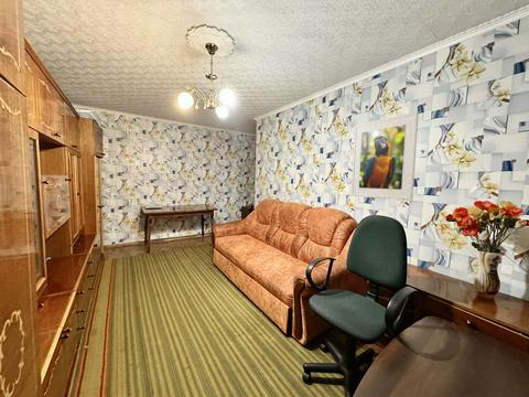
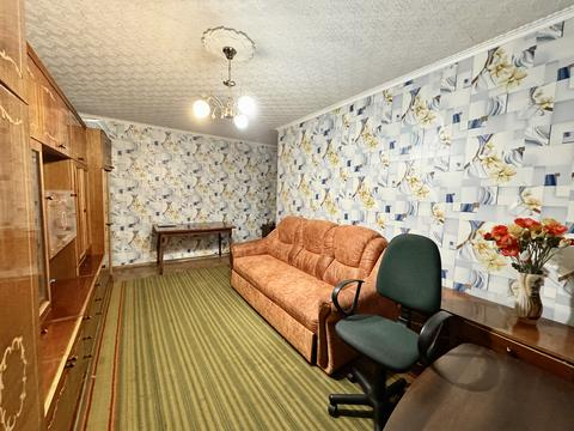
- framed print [350,110,420,202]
